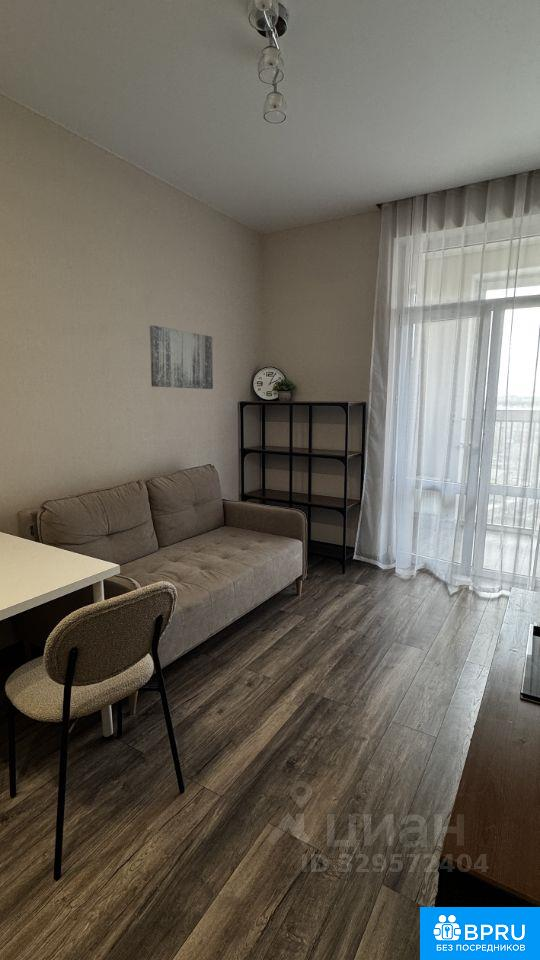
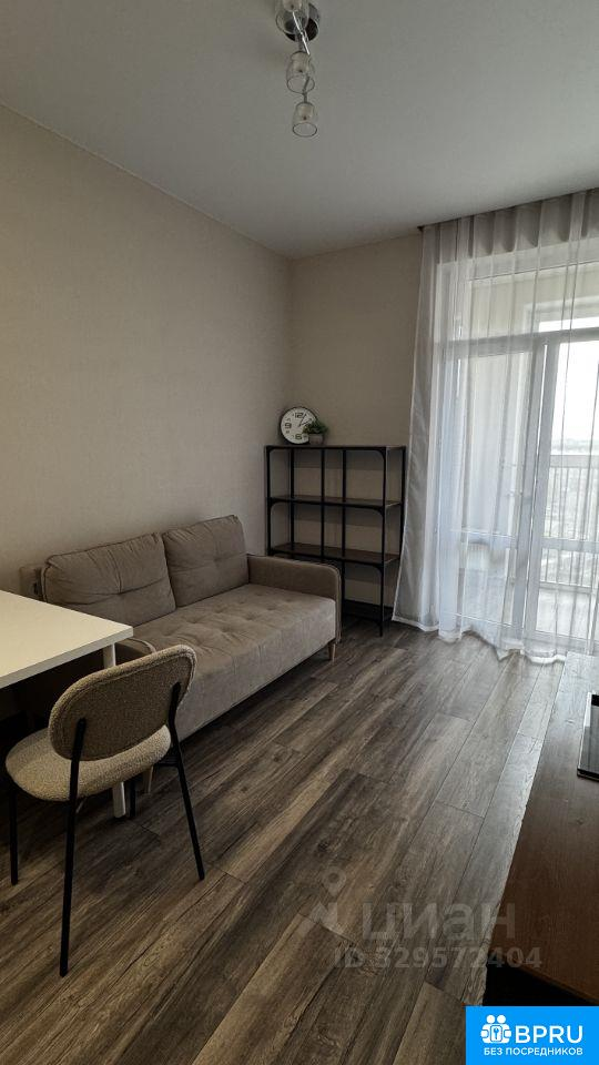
- wall art [149,324,214,390]
